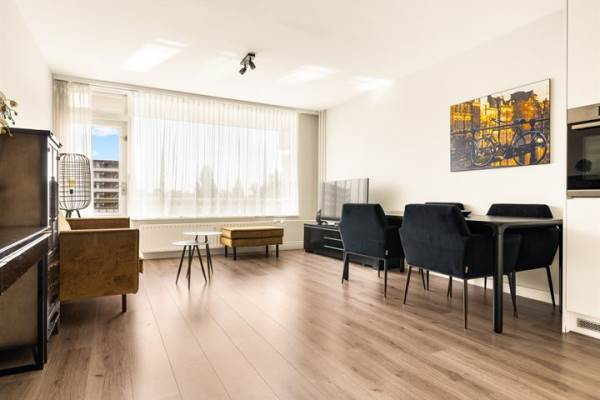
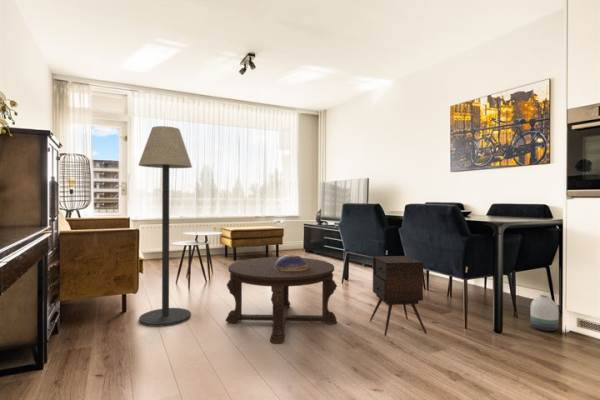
+ coffee table [225,256,338,345]
+ vase [530,294,560,332]
+ floor lamp [138,125,193,328]
+ decorative bowl [274,253,308,271]
+ side table [369,255,428,337]
